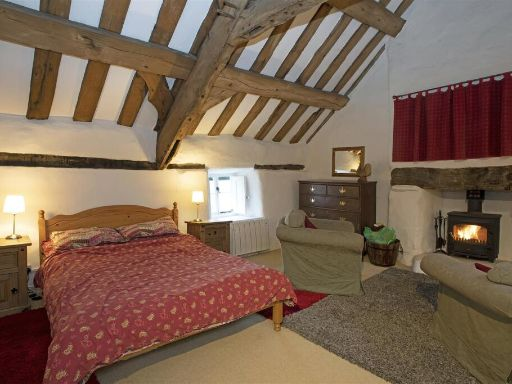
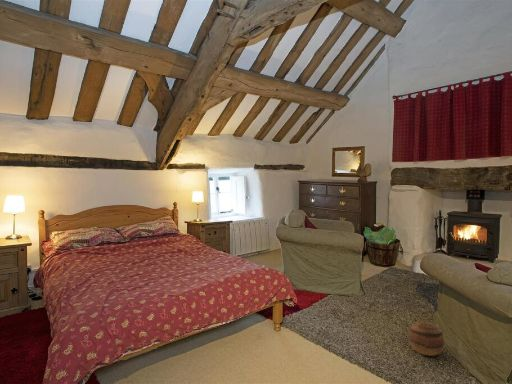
+ basket [407,320,445,357]
